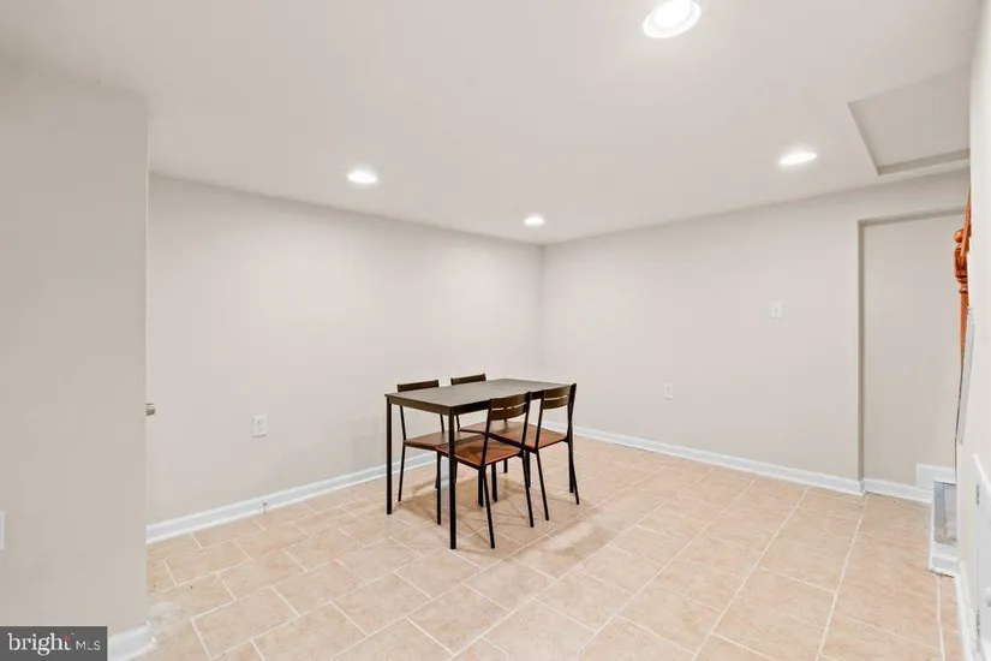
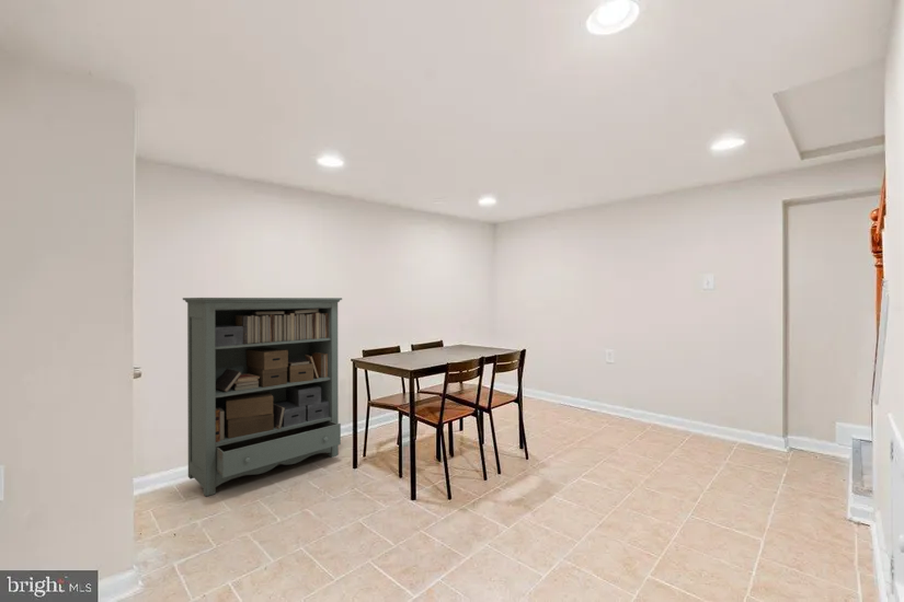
+ bookshelf [182,297,343,497]
